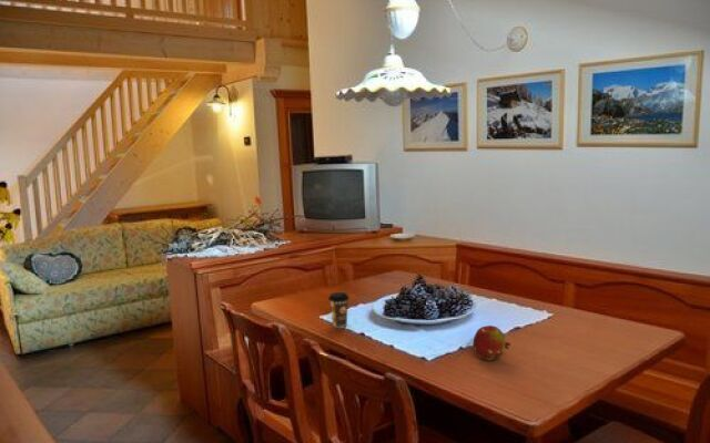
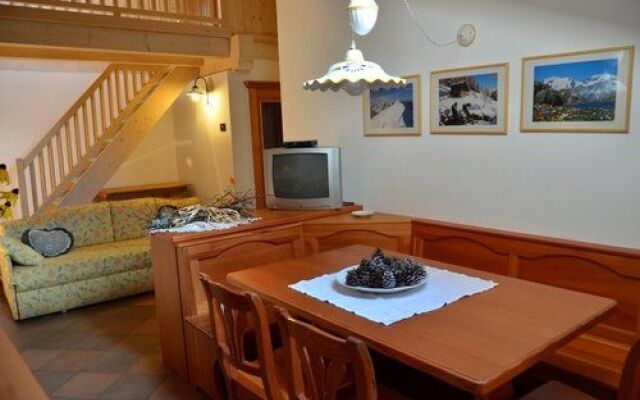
- fruit [471,324,511,361]
- coffee cup [327,291,351,329]
